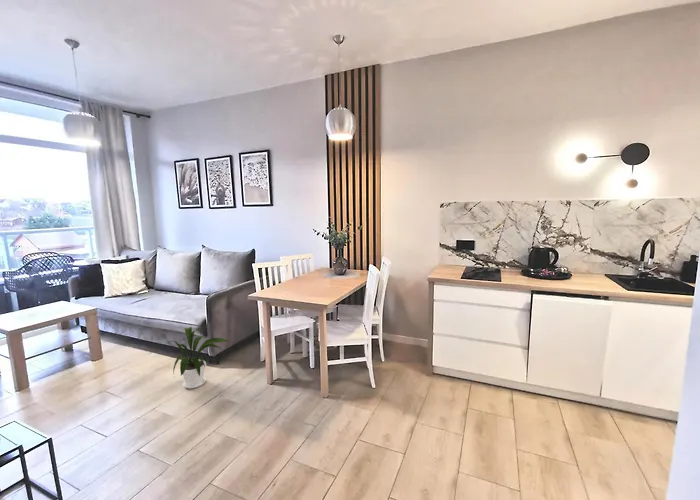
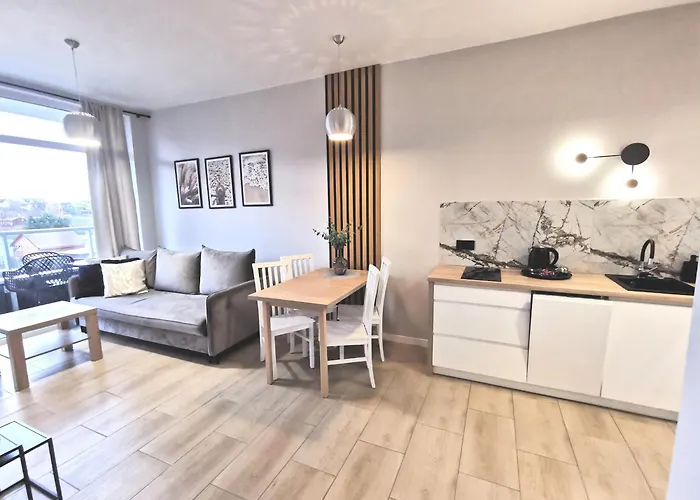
- house plant [167,326,230,390]
